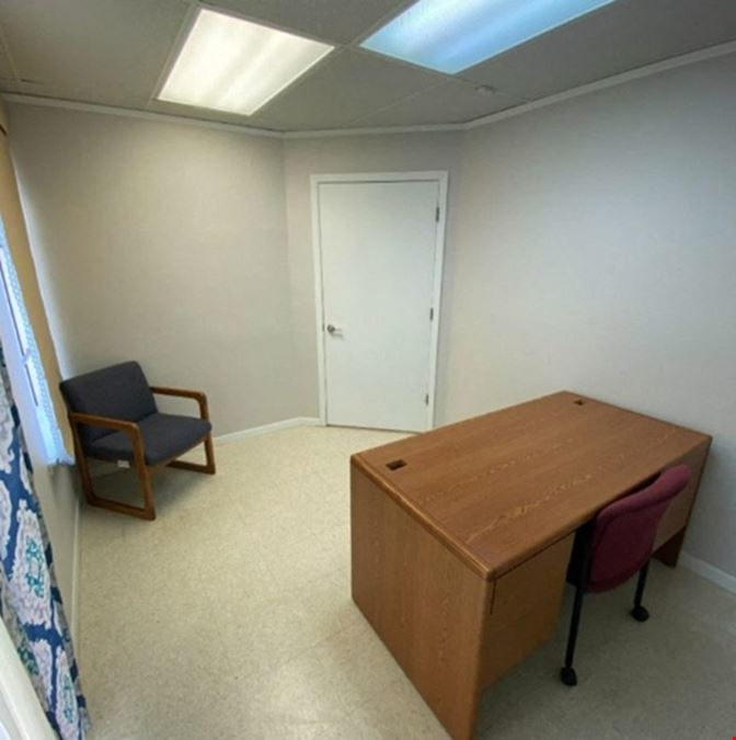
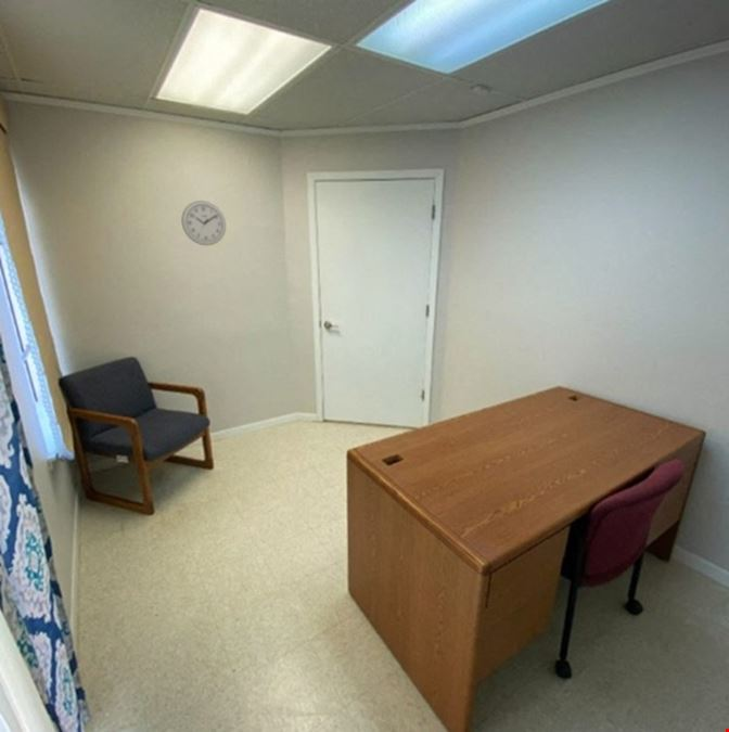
+ wall clock [180,200,227,246]
